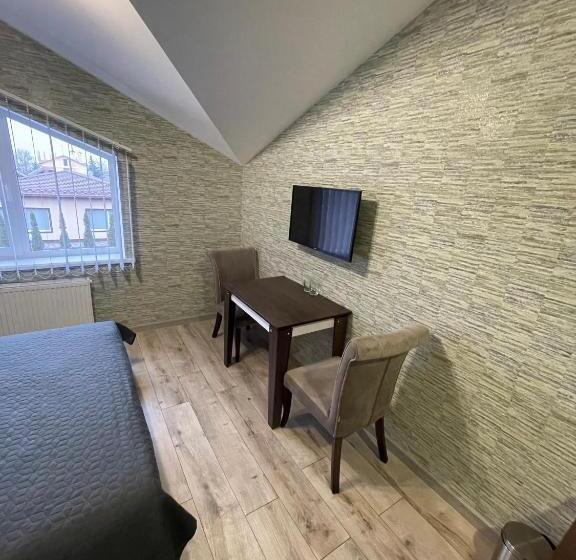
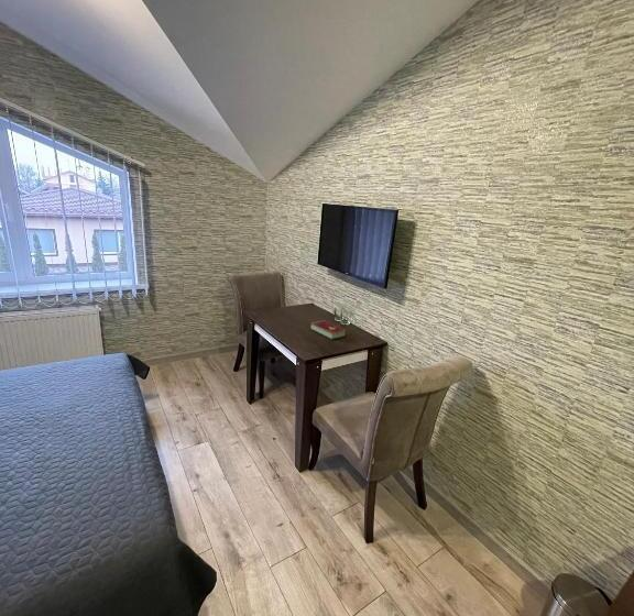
+ hardcover book [309,320,347,341]
